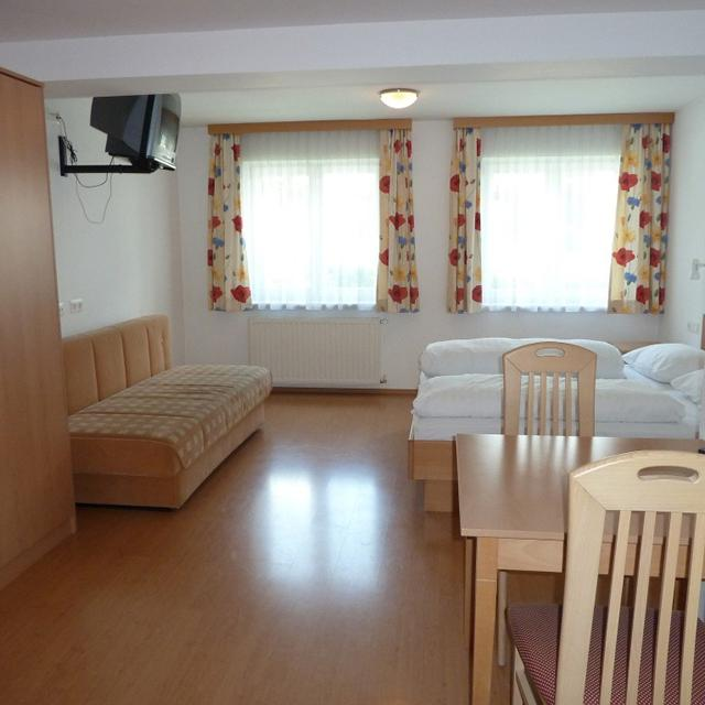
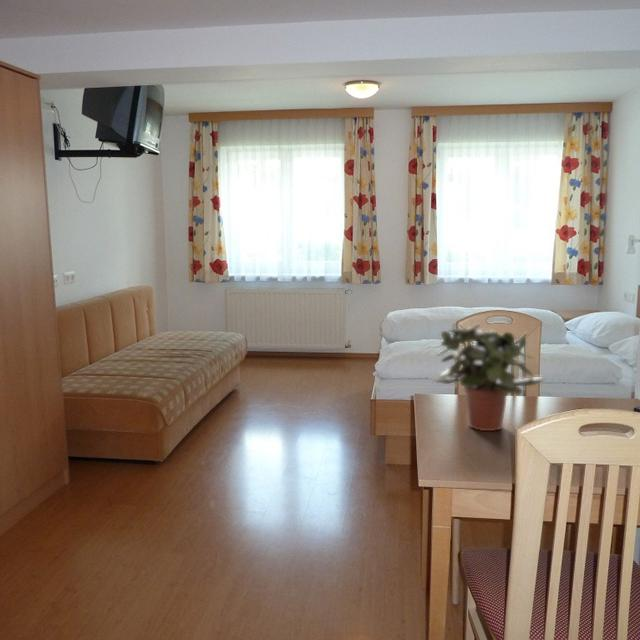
+ potted plant [431,323,546,432]
